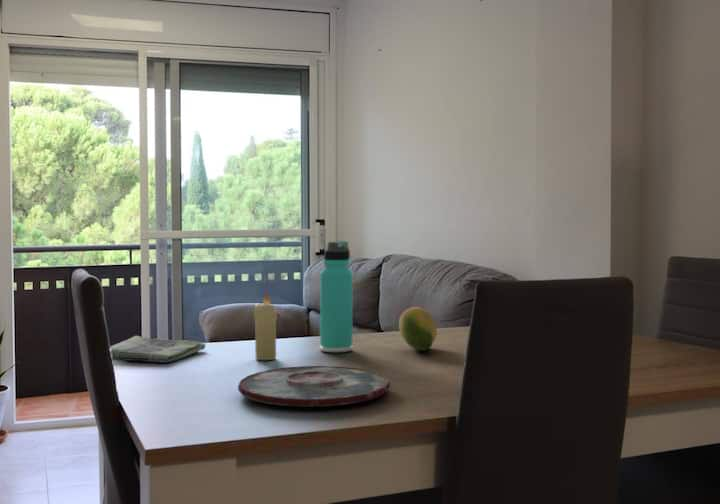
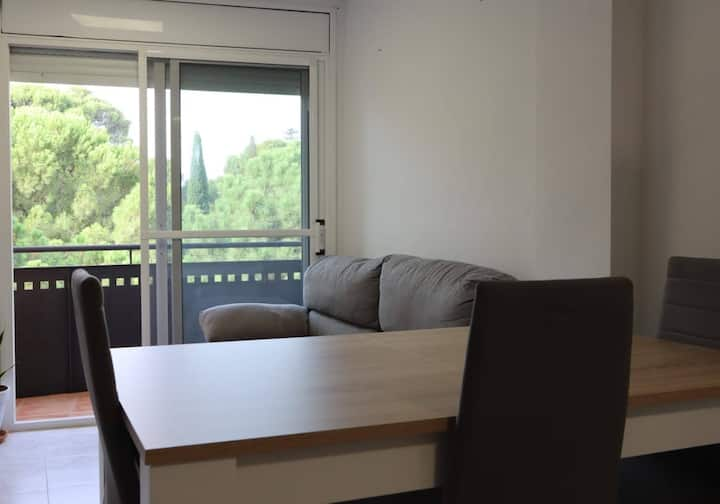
- fruit [398,306,438,351]
- plate [237,365,391,408]
- dish towel [109,335,207,364]
- candle [253,292,278,361]
- thermos bottle [319,240,354,354]
